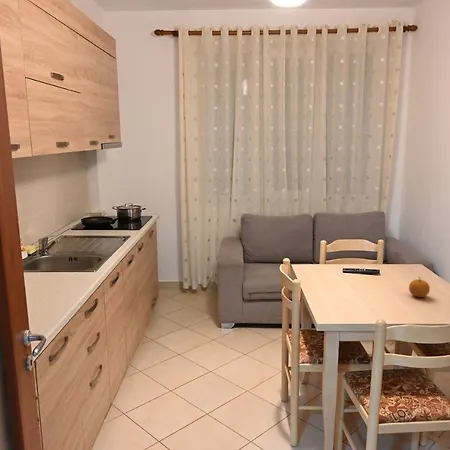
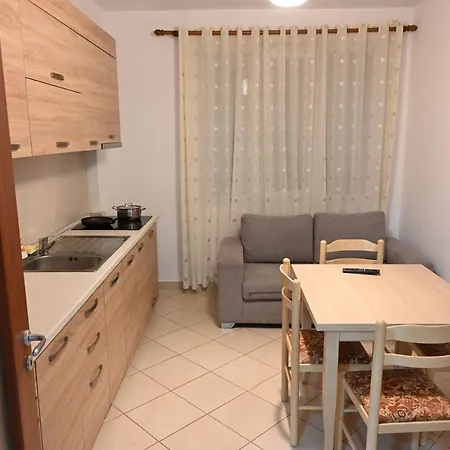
- fruit [408,276,431,298]
